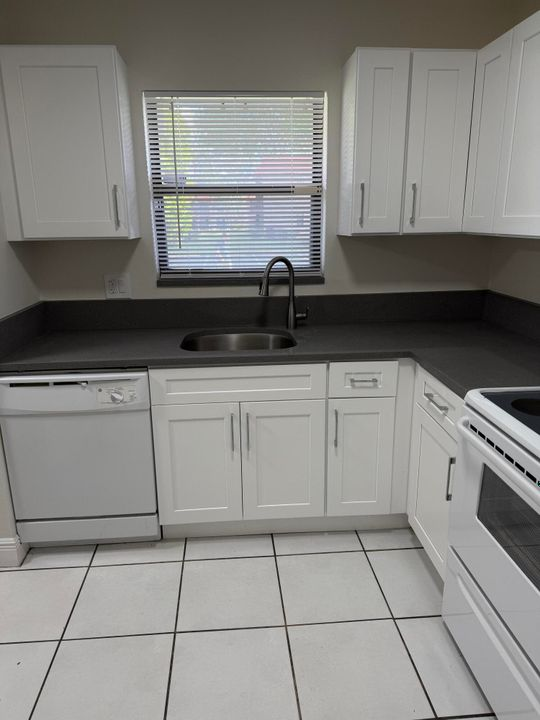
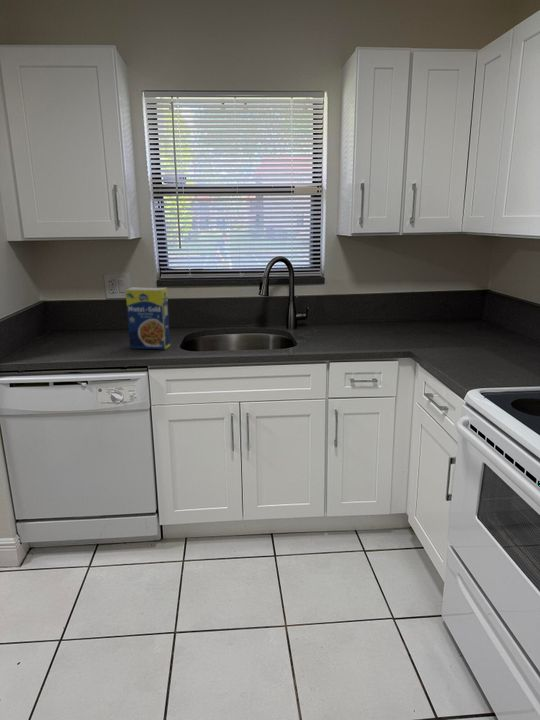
+ legume [125,286,171,351]
